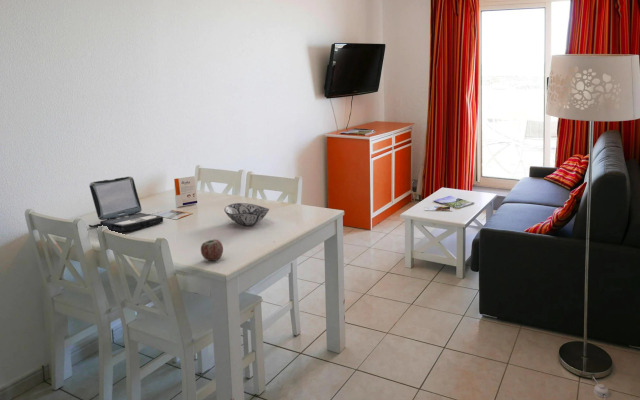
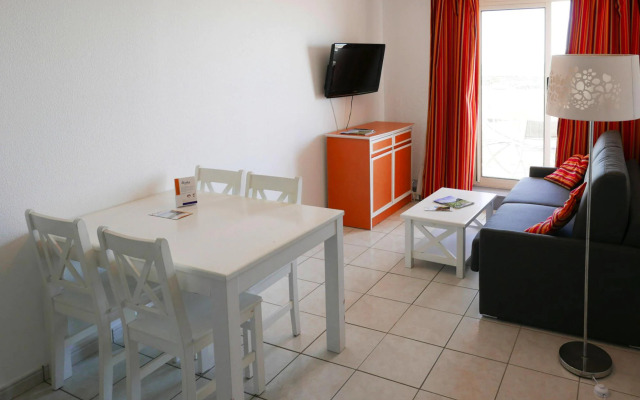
- laptop [88,176,164,232]
- decorative bowl [223,202,270,226]
- apple [200,238,224,262]
